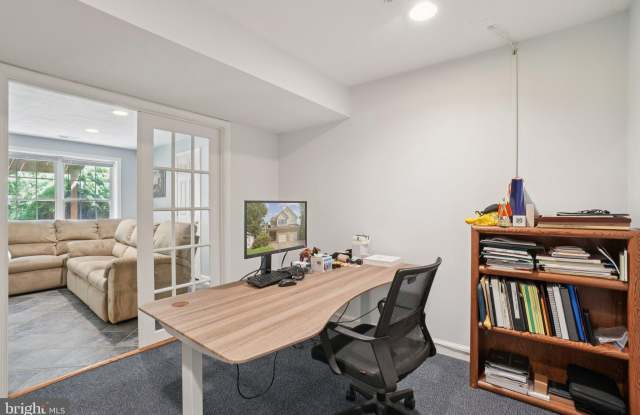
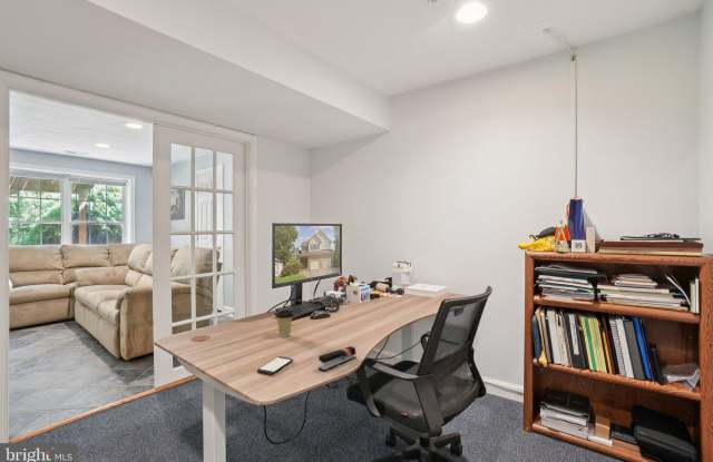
+ stapler [318,345,358,373]
+ smartphone [256,355,294,375]
+ coffee cup [275,309,295,338]
